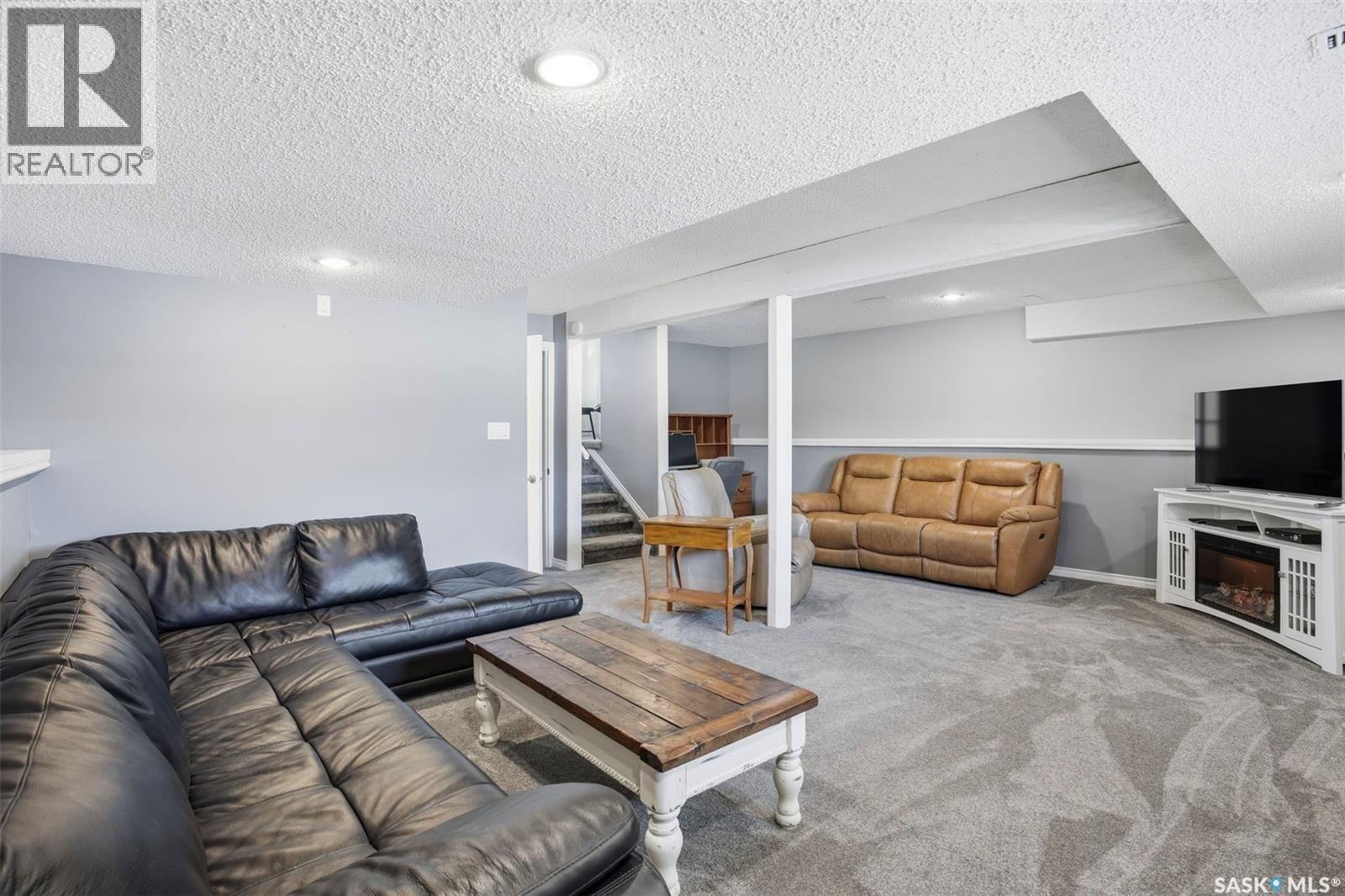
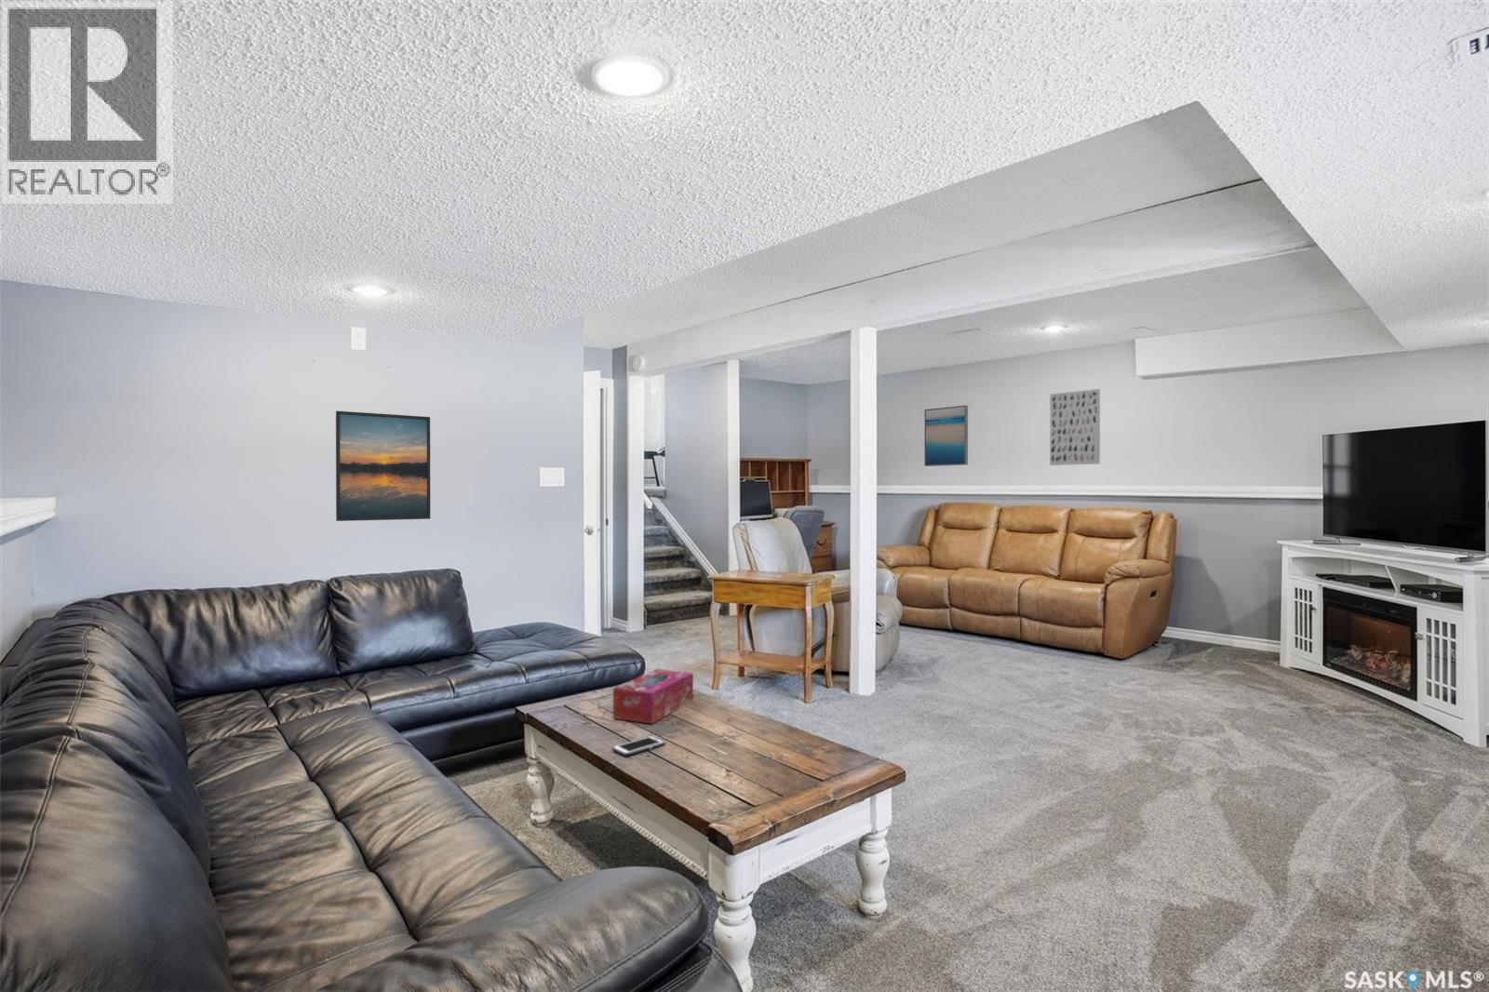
+ wall art [923,404,969,467]
+ wall art [1048,388,1100,466]
+ cell phone [611,735,665,756]
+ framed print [335,411,431,523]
+ tissue box [612,668,694,725]
